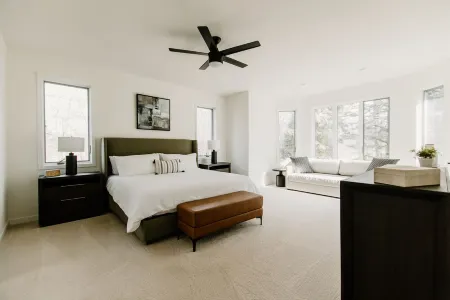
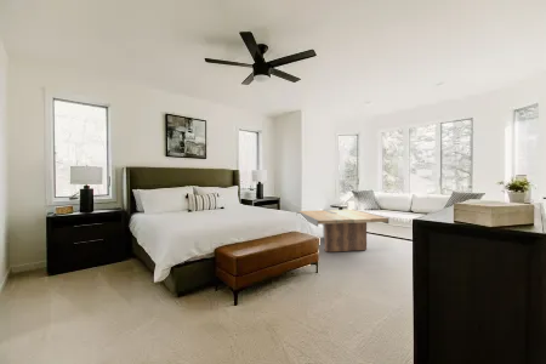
+ coffee table [296,209,389,254]
